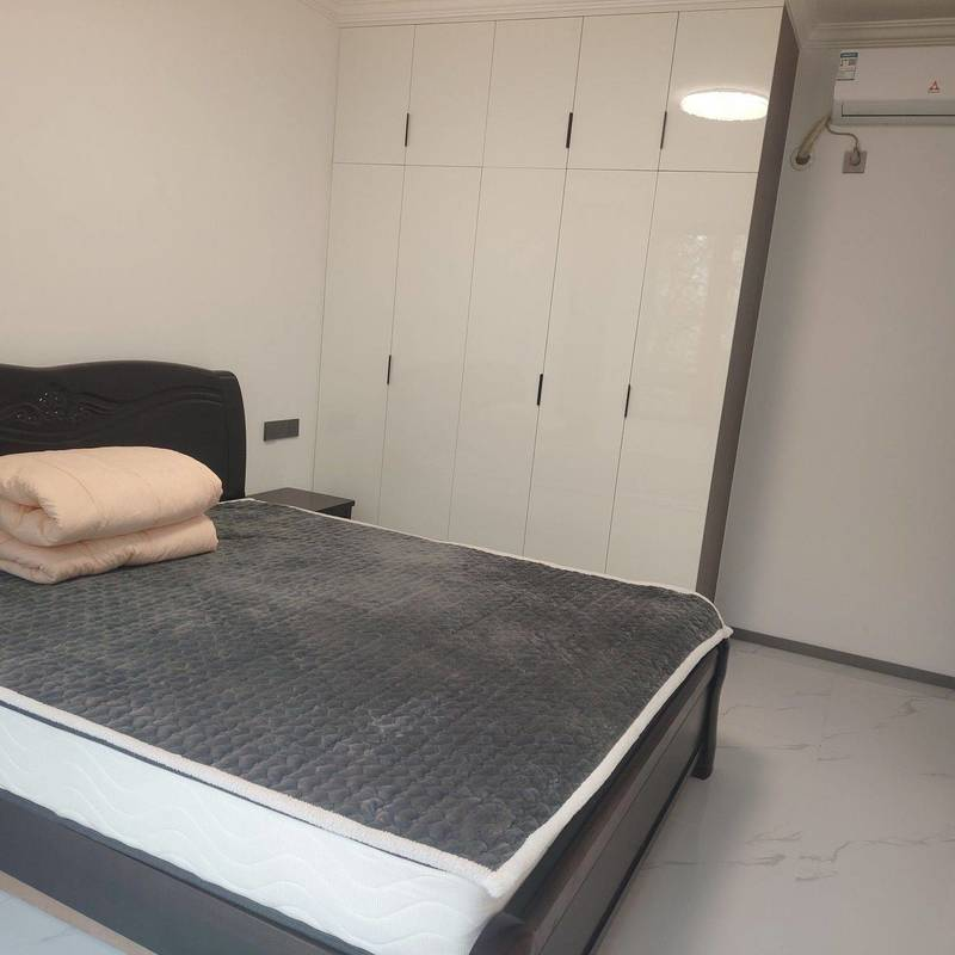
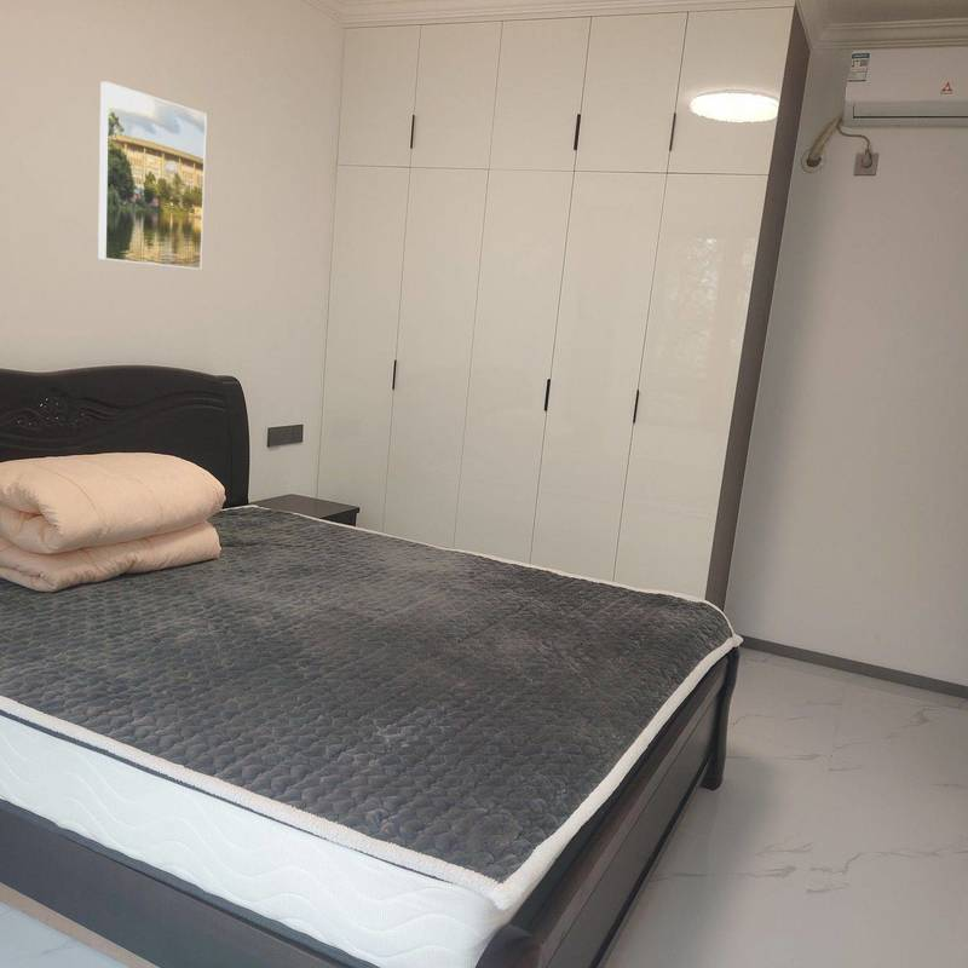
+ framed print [97,81,208,271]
